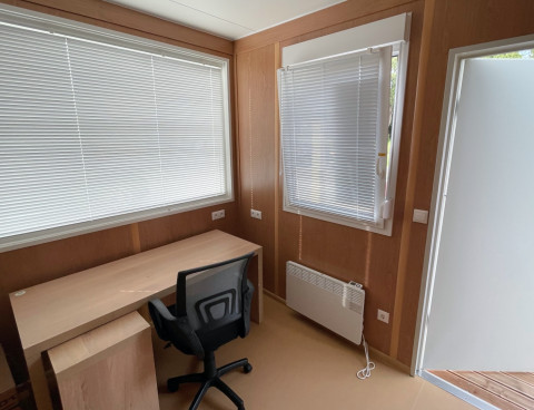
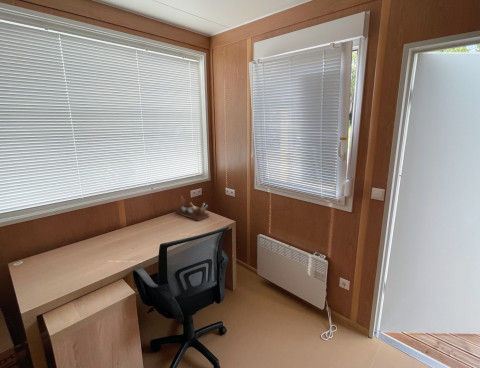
+ desk organizer [174,195,210,222]
